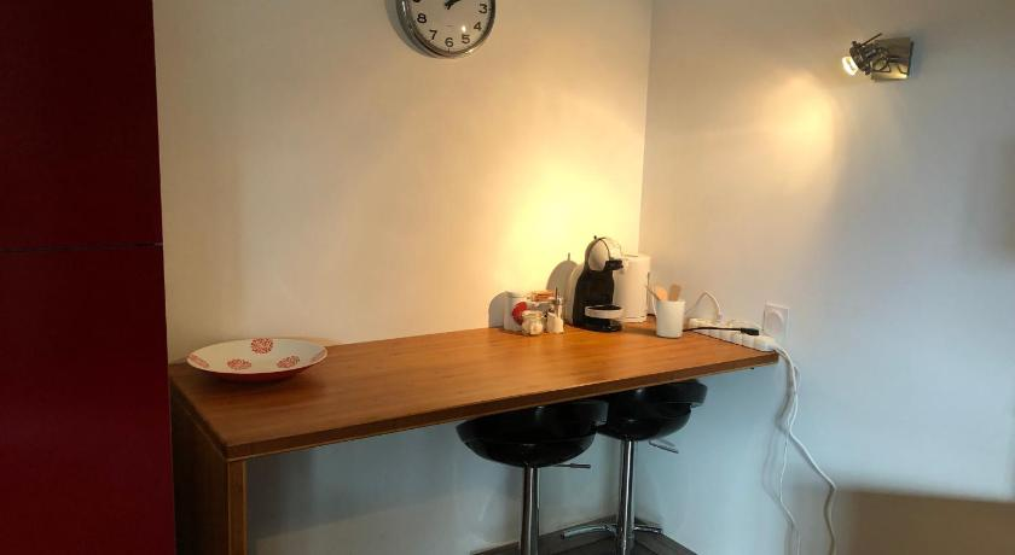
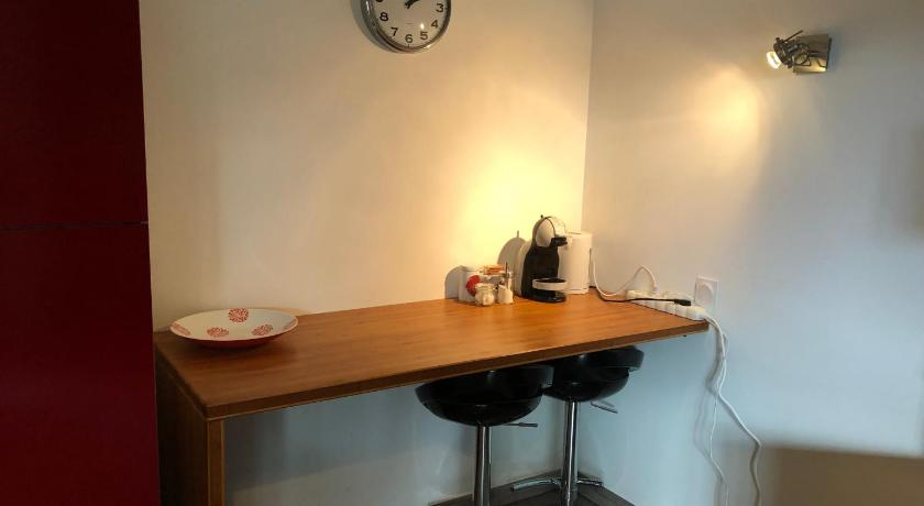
- utensil holder [643,282,686,339]
